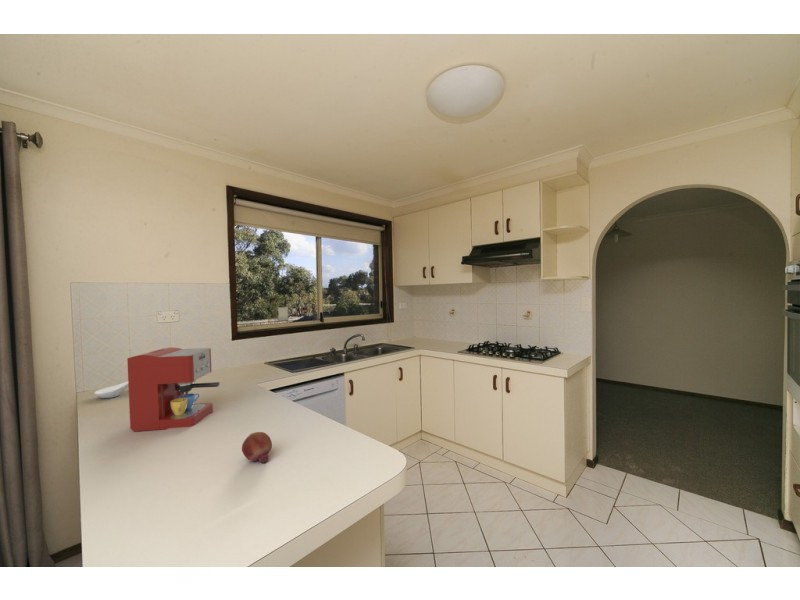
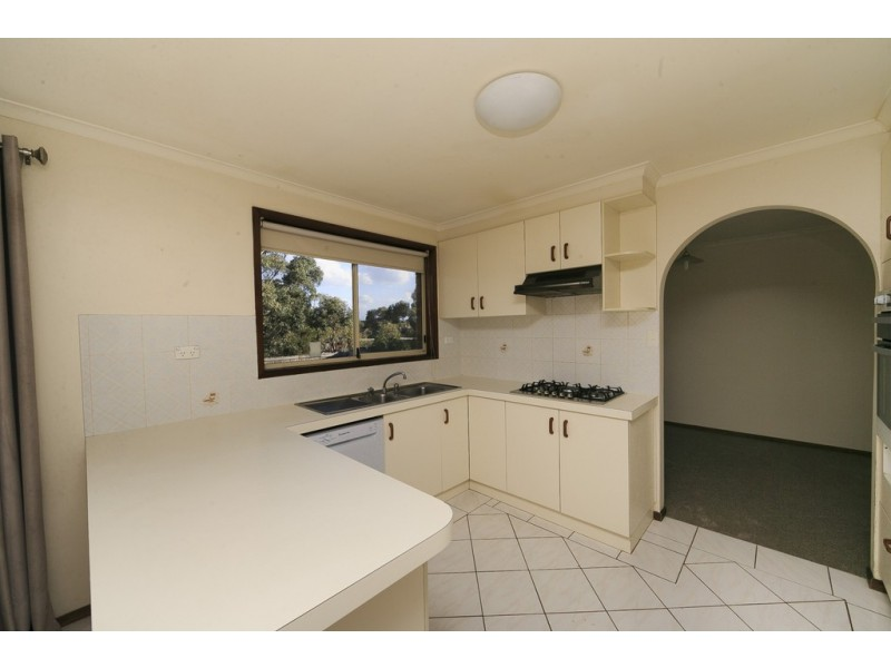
- spoon rest [93,380,129,399]
- fruit [241,431,273,464]
- coffee maker [126,346,221,432]
